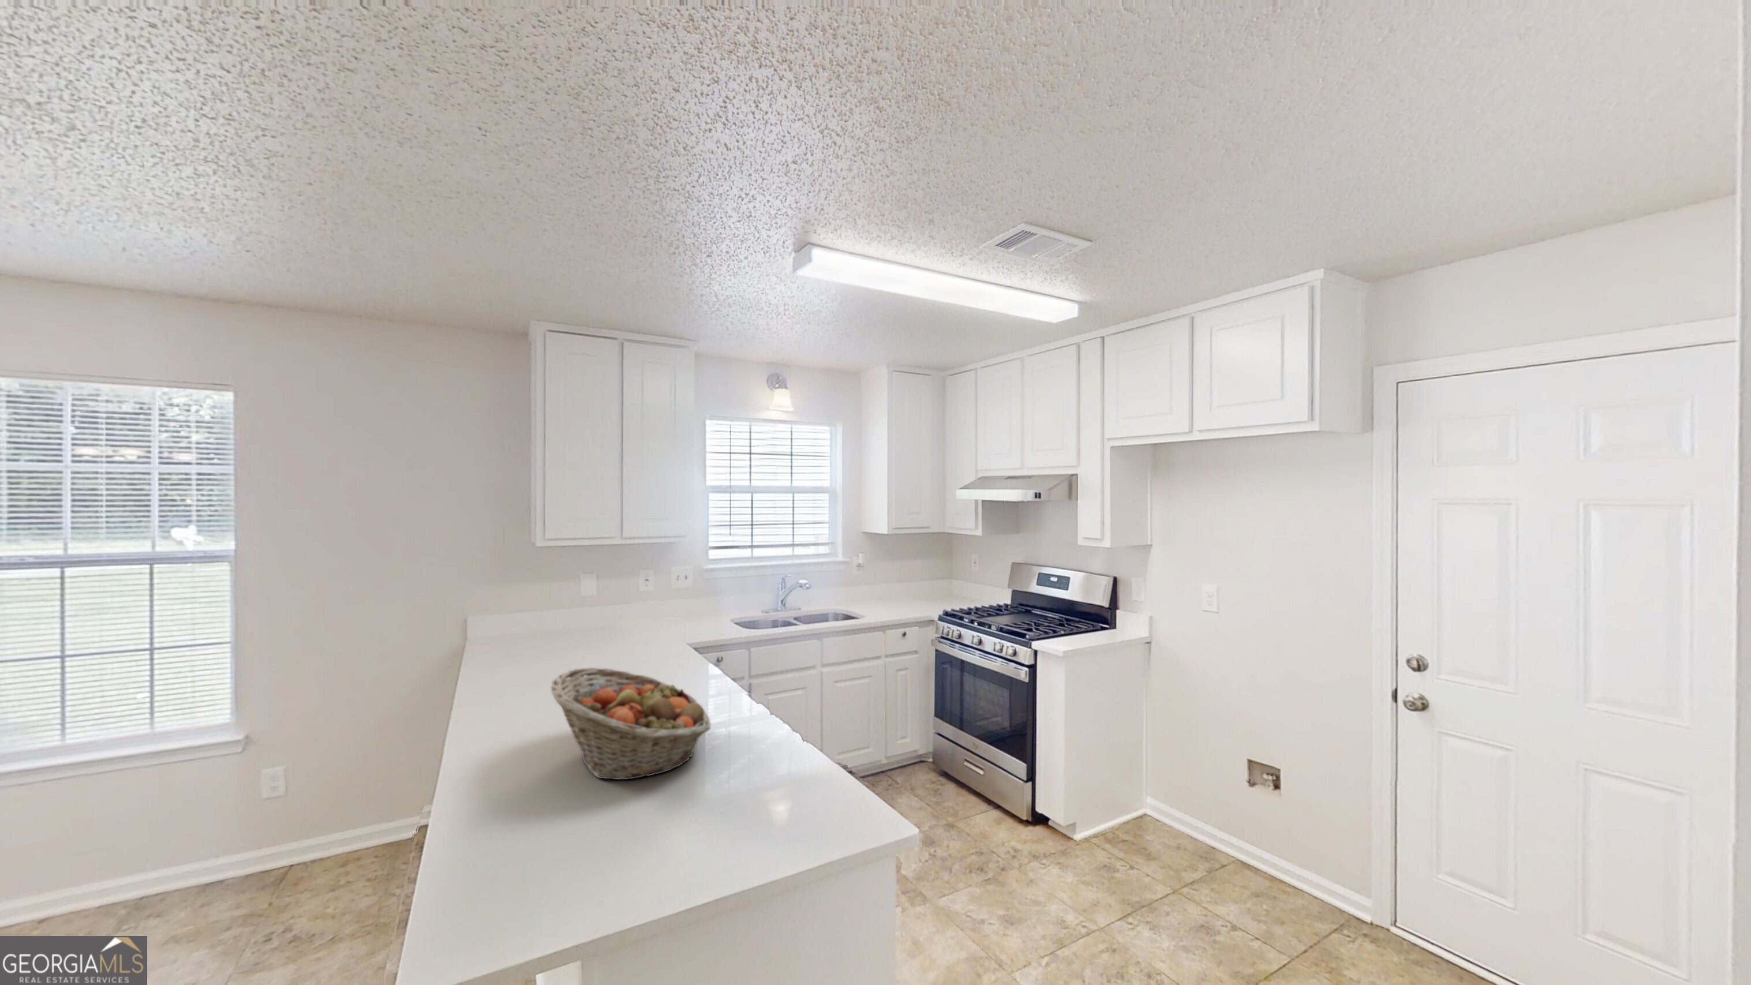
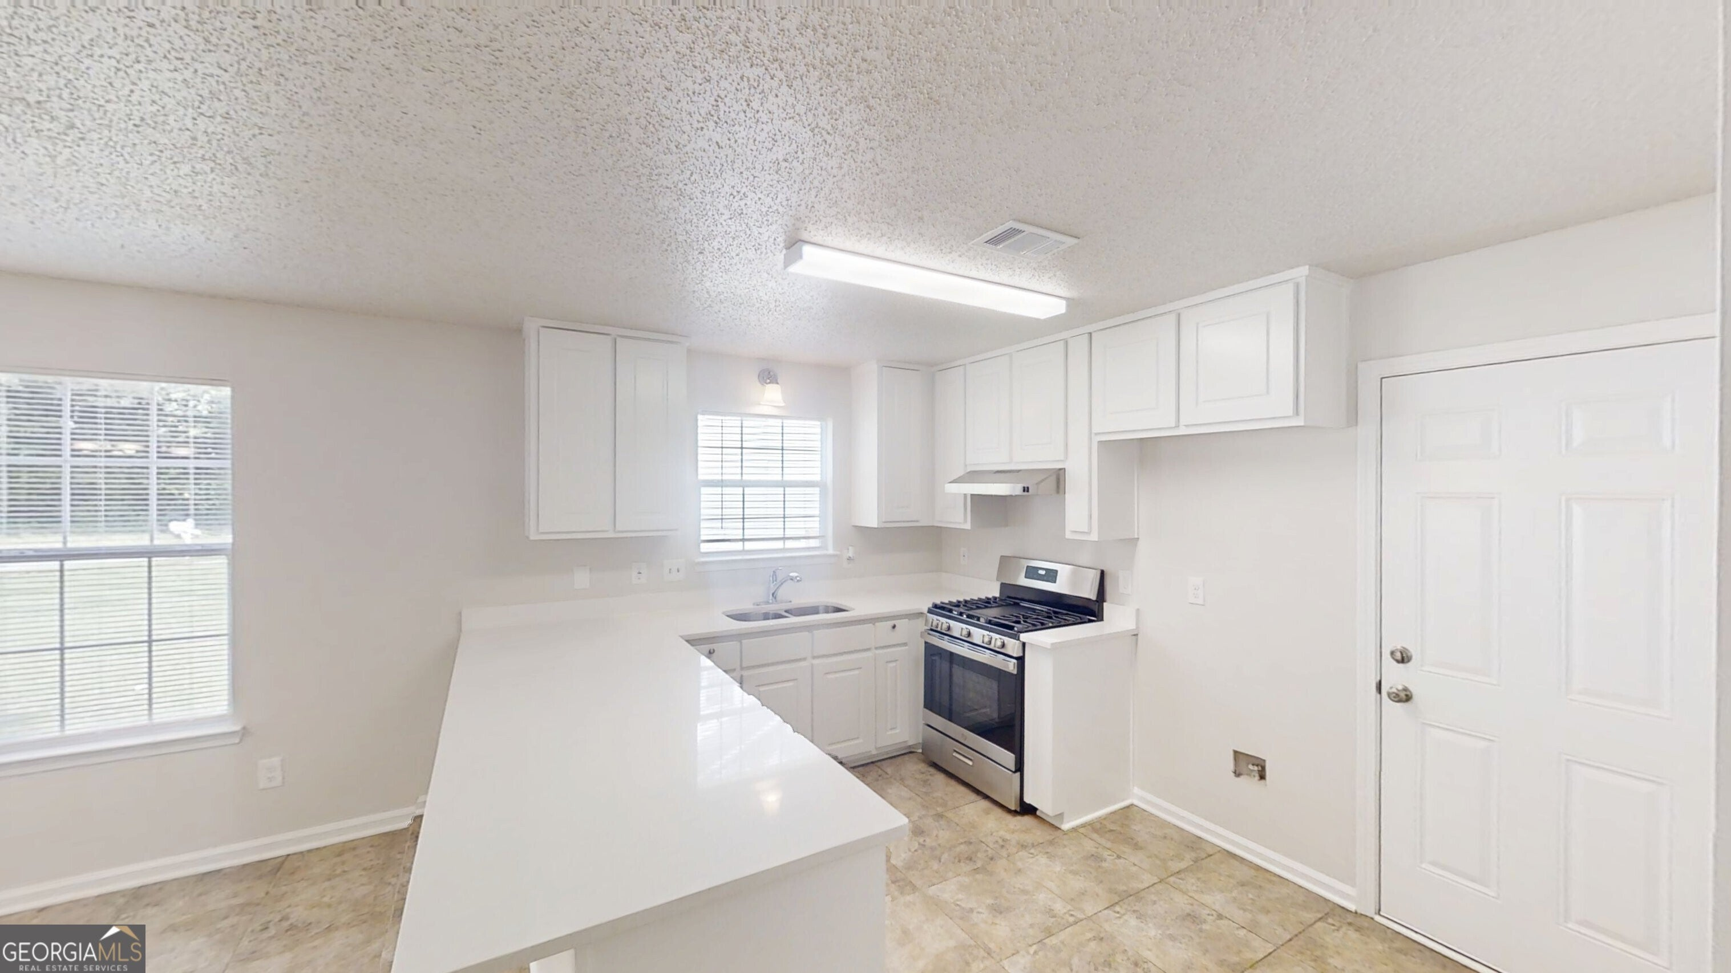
- fruit basket [551,667,711,781]
